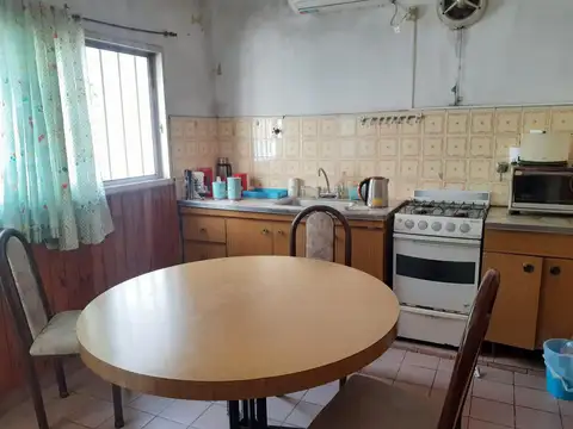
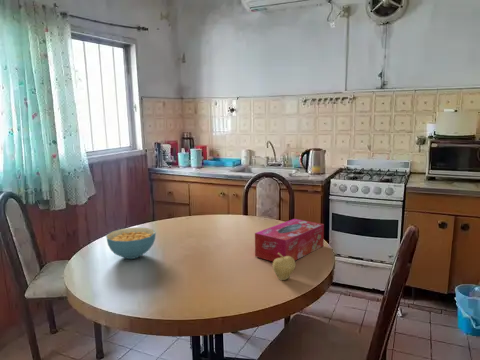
+ fruit [272,253,297,281]
+ tissue box [254,218,325,262]
+ cereal bowl [105,226,157,260]
